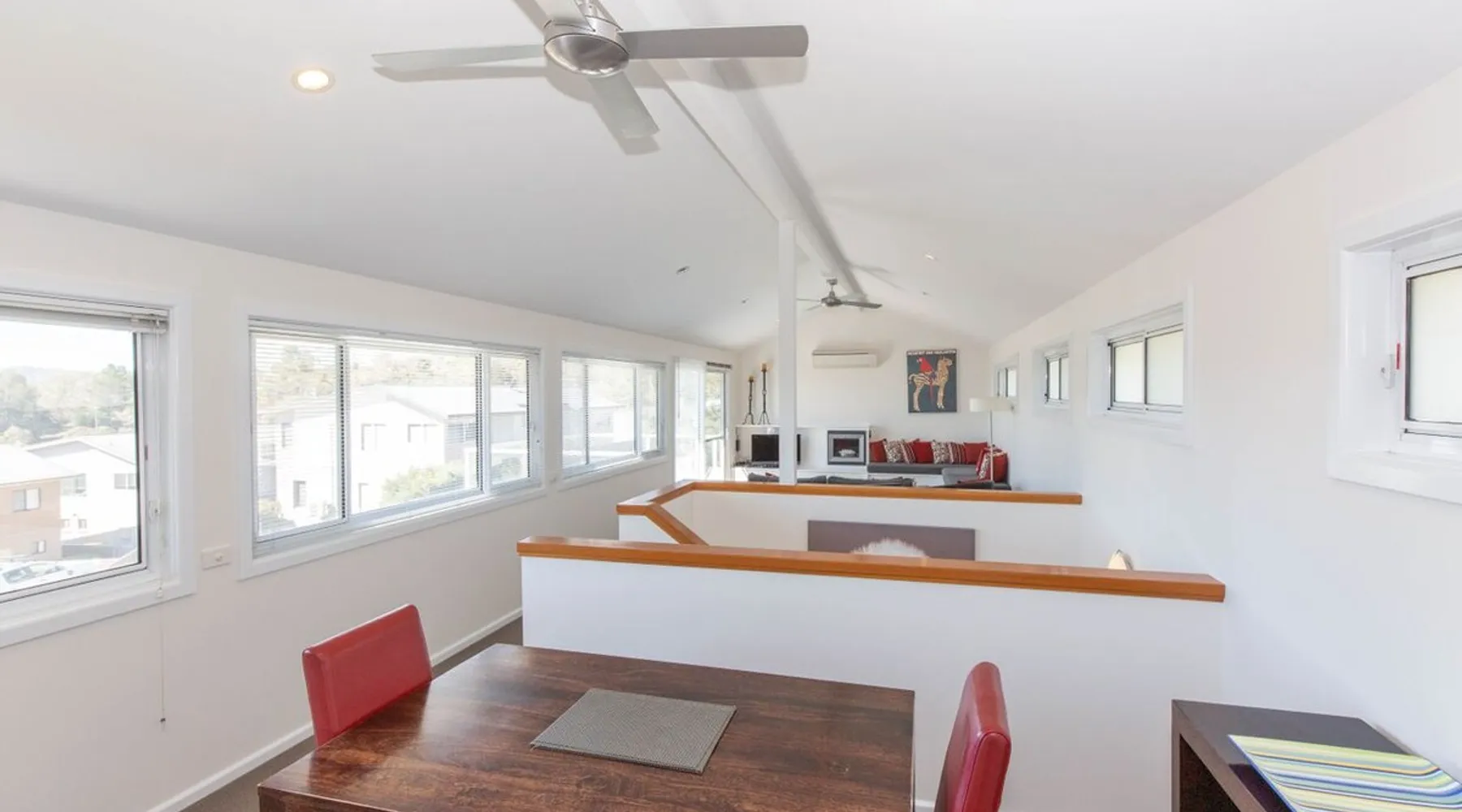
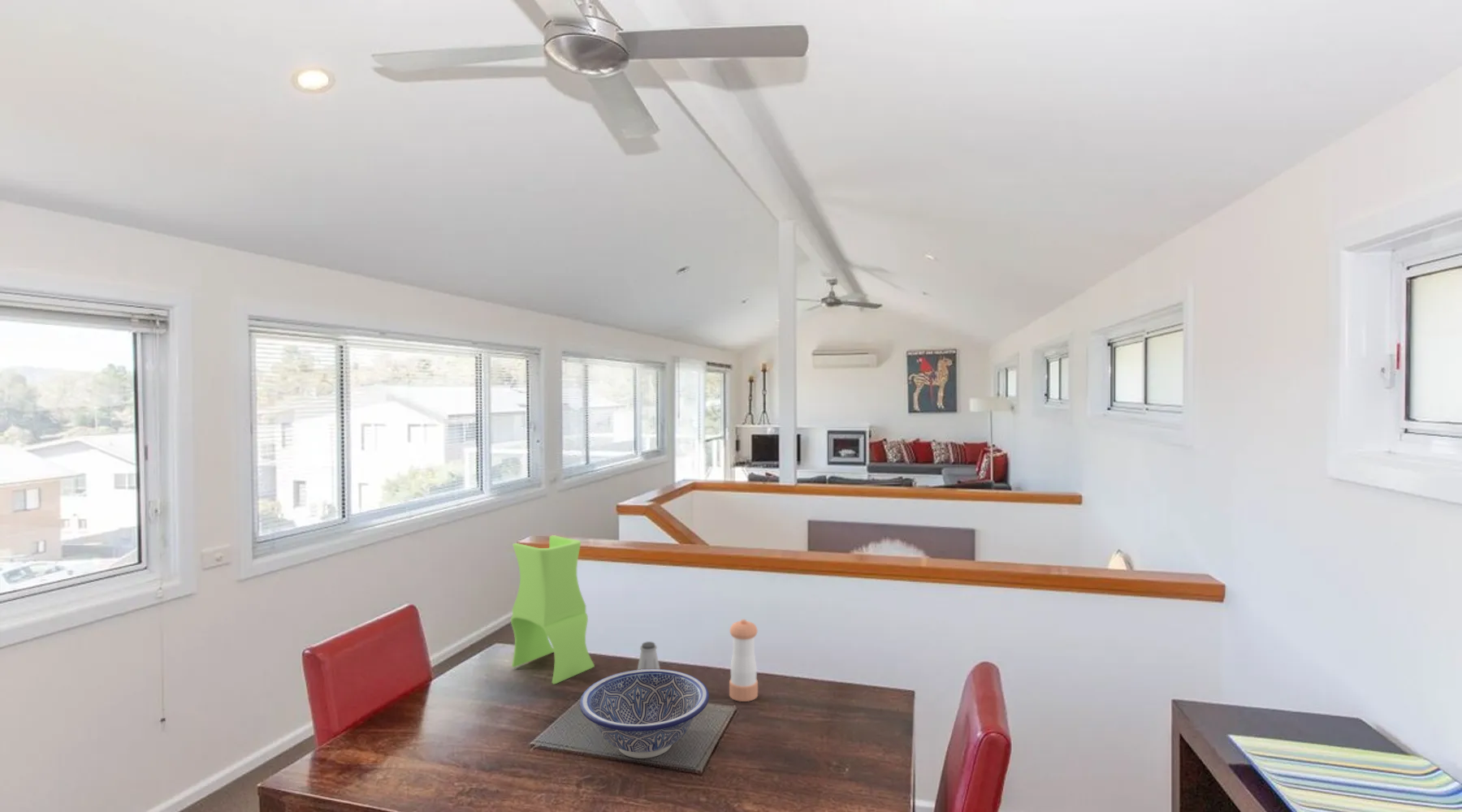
+ decorative bowl [579,668,710,759]
+ pepper shaker [729,619,759,702]
+ vase [510,534,595,685]
+ saltshaker [637,641,660,670]
